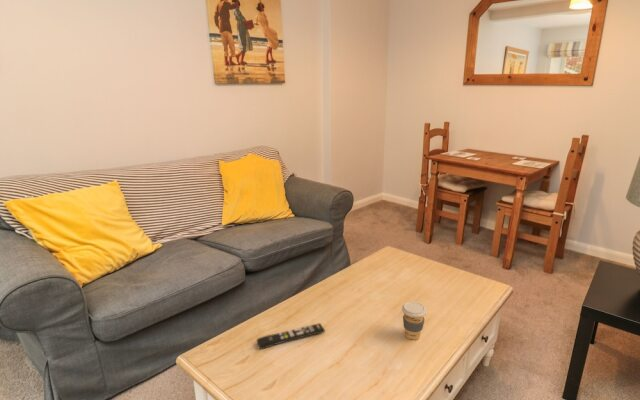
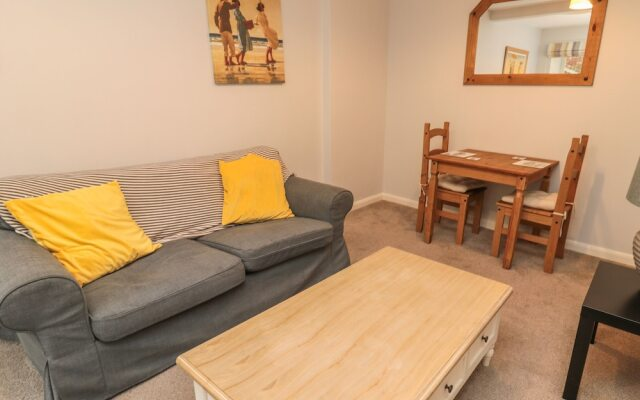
- remote control [256,322,326,350]
- coffee cup [401,301,428,341]
